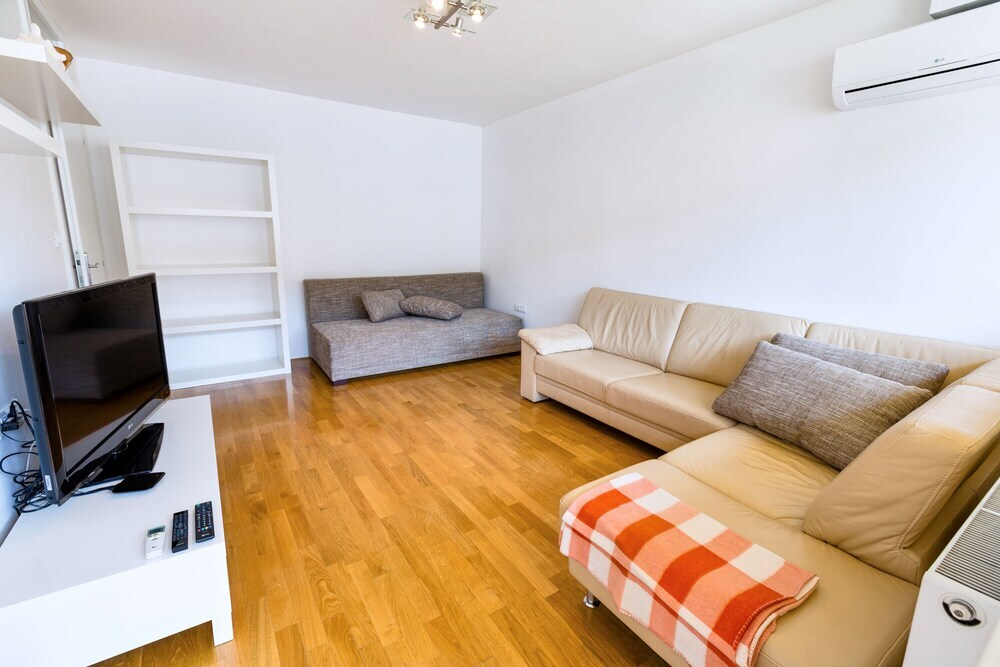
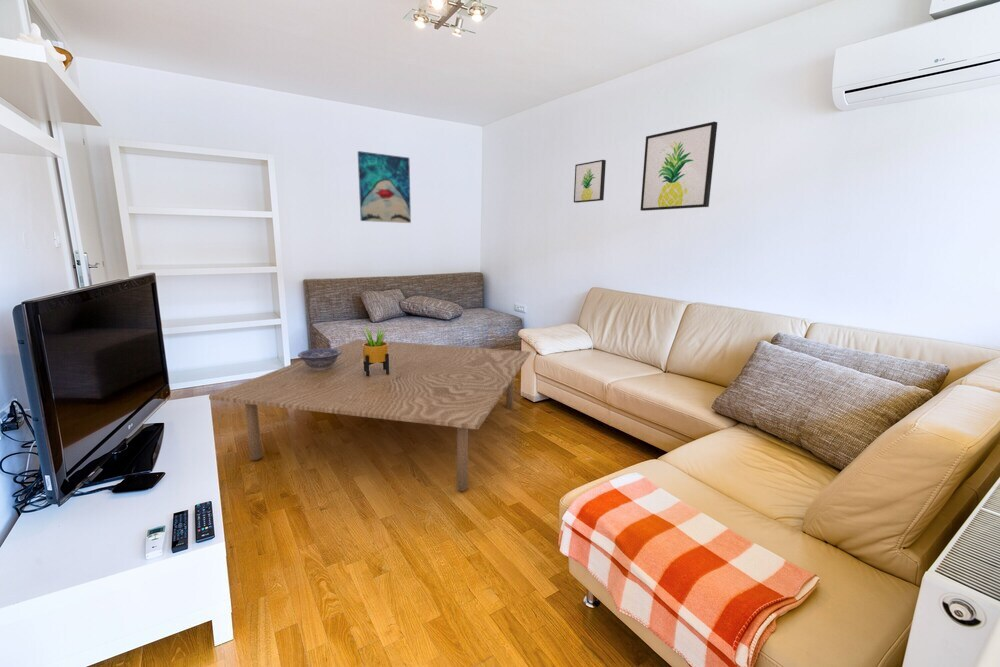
+ wall art [357,150,412,224]
+ wall art [639,121,718,212]
+ potted plant [360,324,390,377]
+ decorative bowl [297,347,342,370]
+ coffee table [208,338,531,492]
+ wall art [573,159,607,204]
